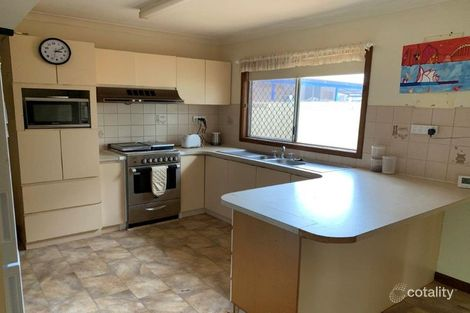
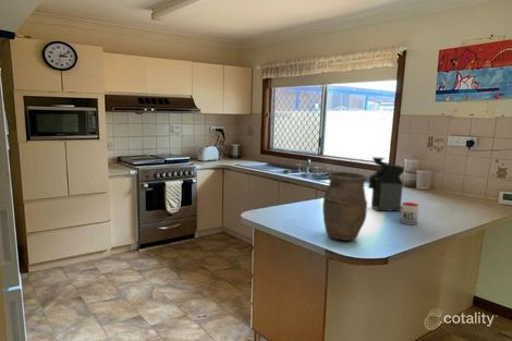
+ mug [400,202,419,226]
+ vase [321,171,368,242]
+ coffee maker [367,156,405,212]
